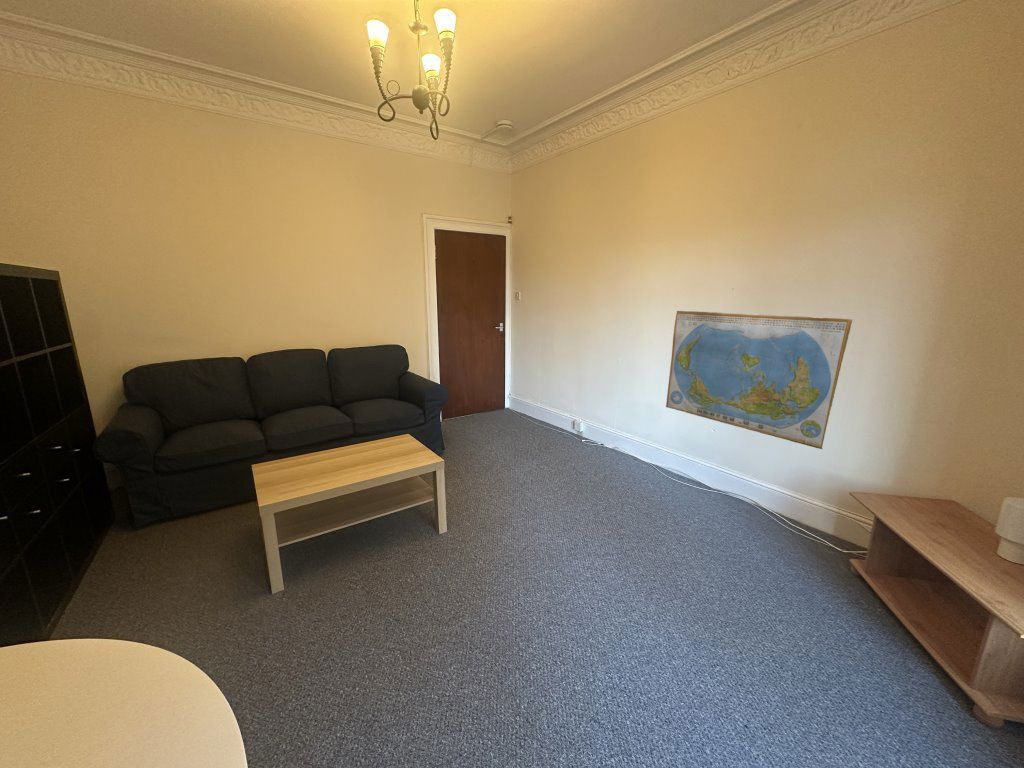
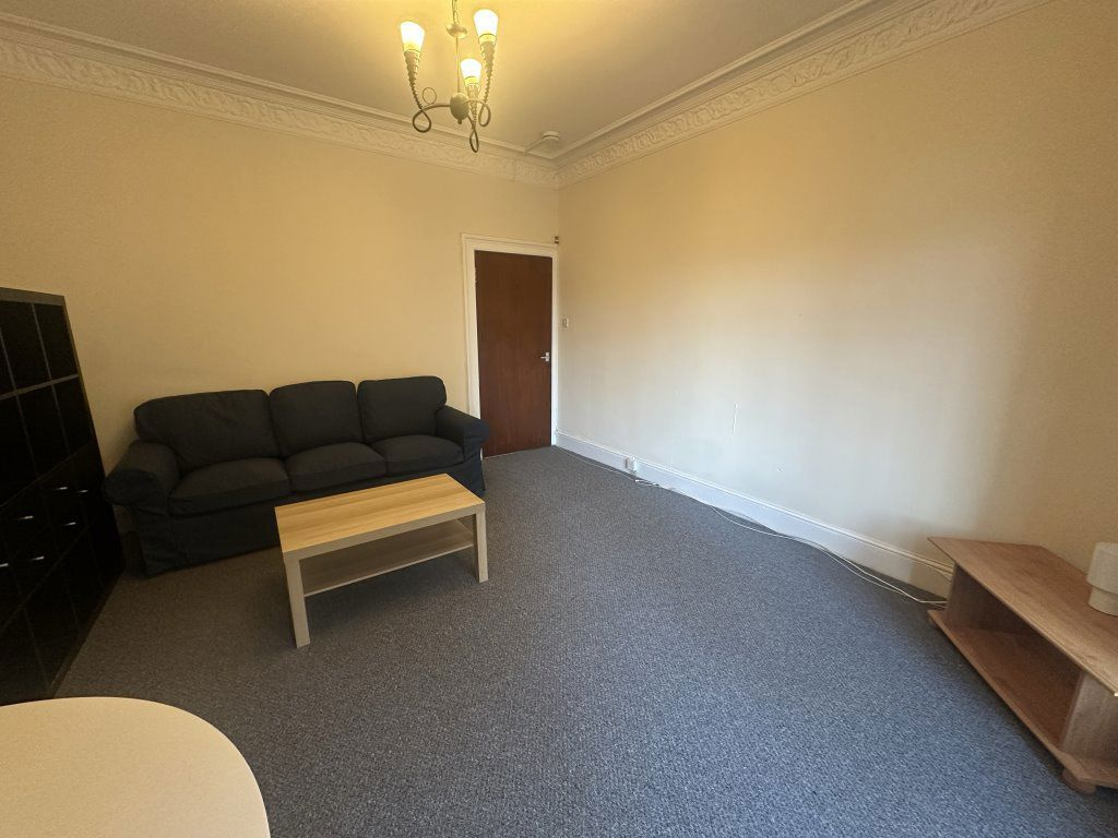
- world map [665,310,853,450]
